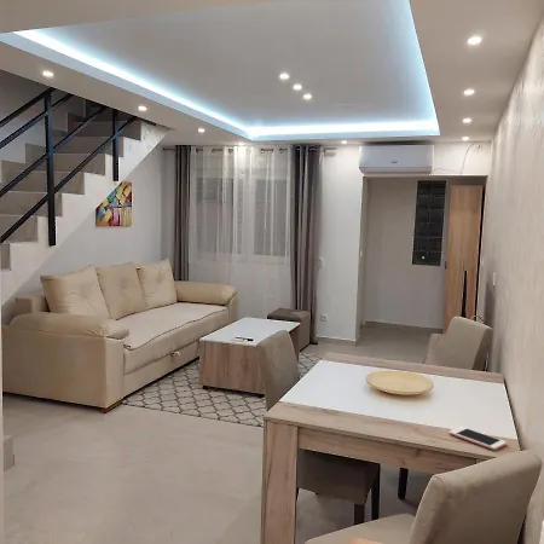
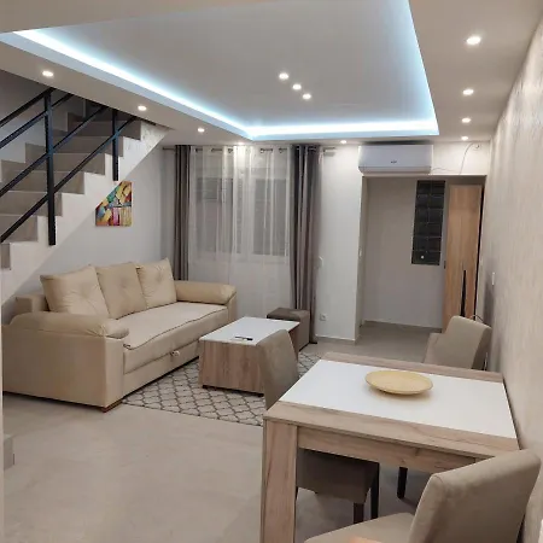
- cell phone [447,426,508,451]
